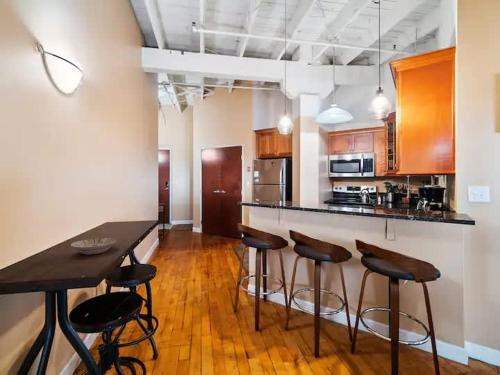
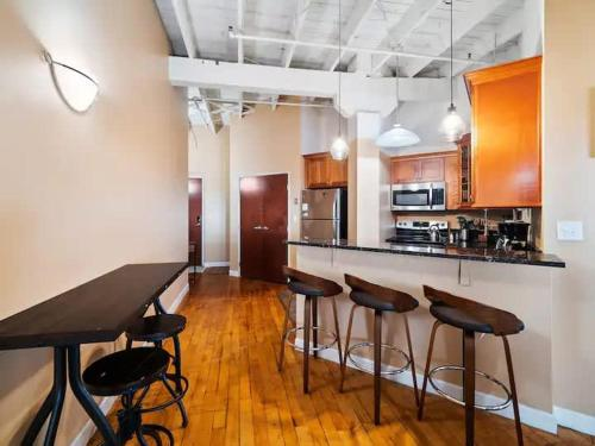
- bowl [70,237,117,255]
